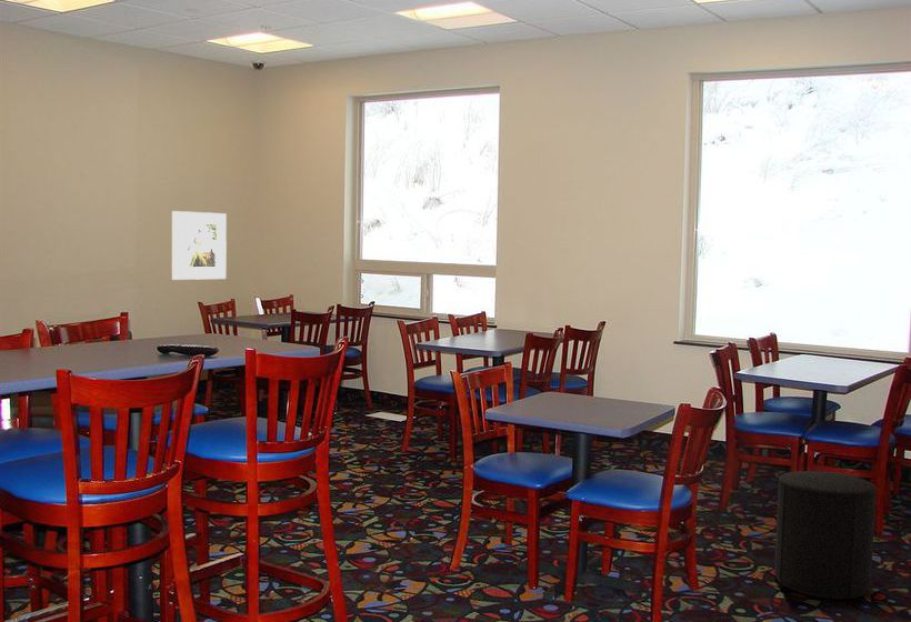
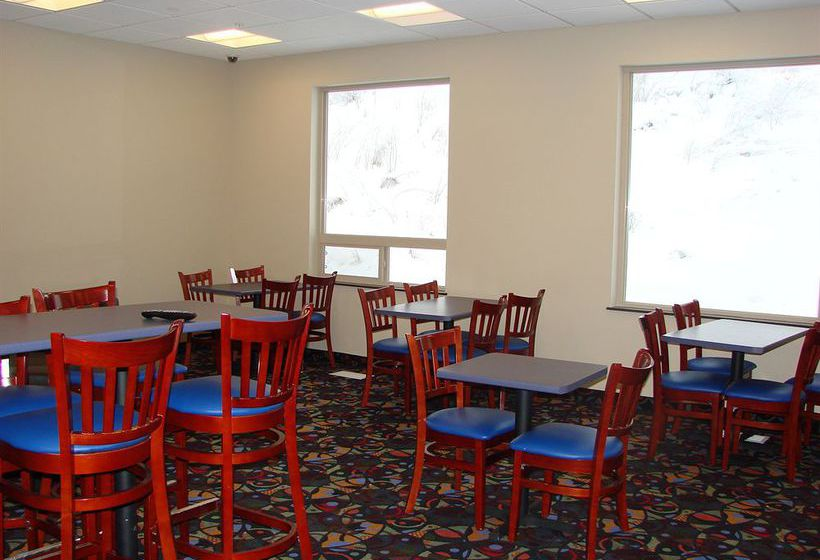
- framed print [171,210,228,281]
- stool [773,470,878,600]
